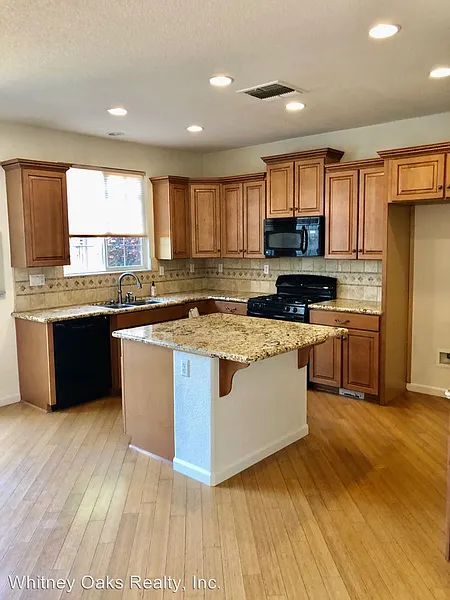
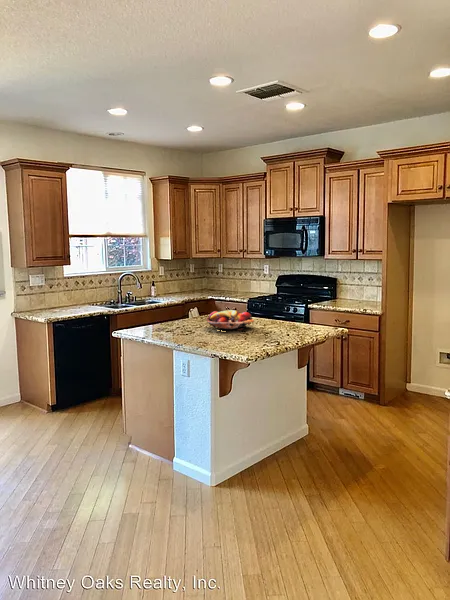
+ fruit basket [206,309,255,331]
